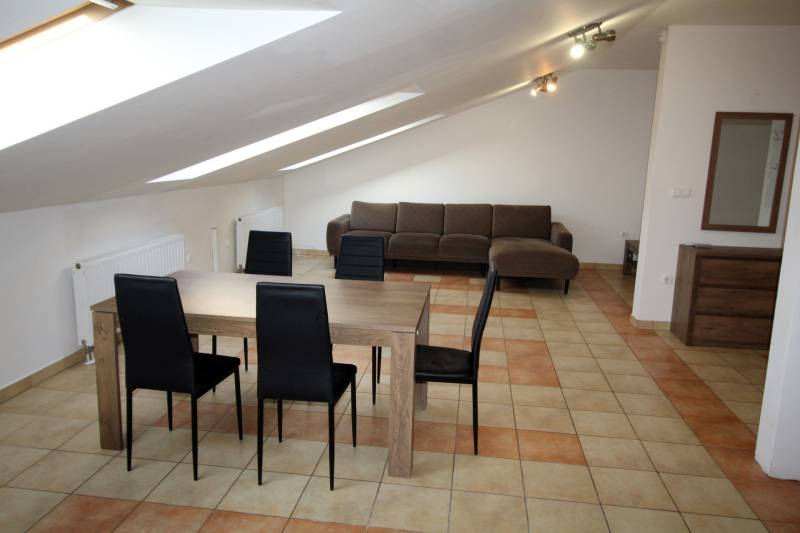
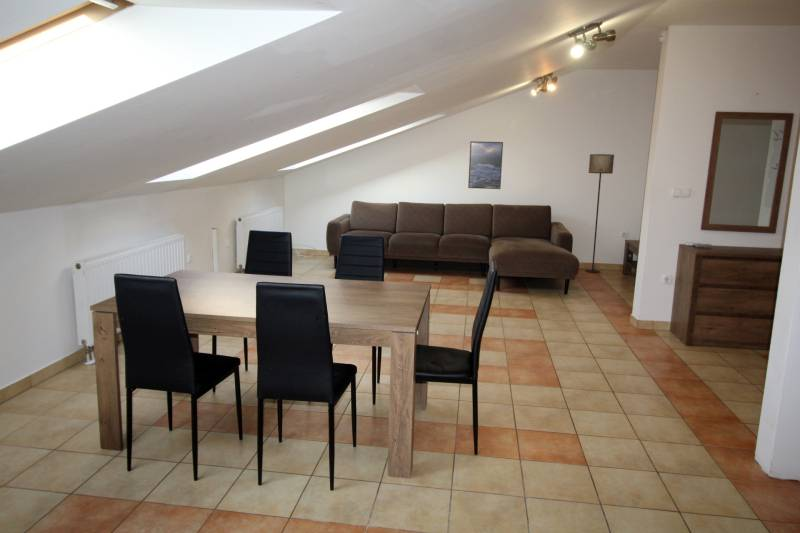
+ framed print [467,140,504,190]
+ floor lamp [584,153,615,274]
